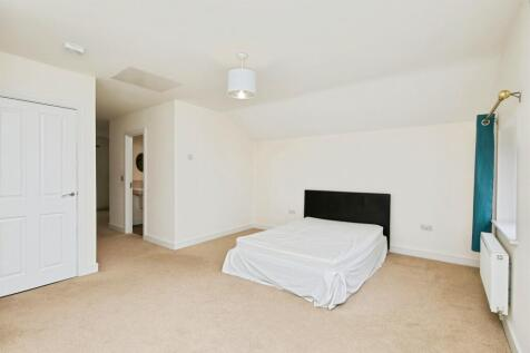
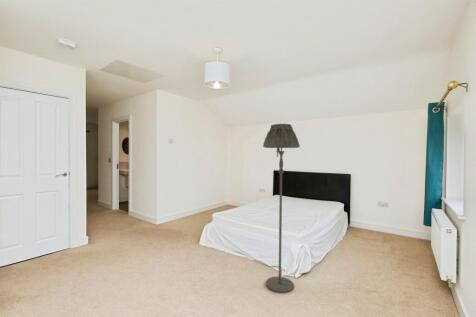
+ floor lamp [262,123,301,294]
